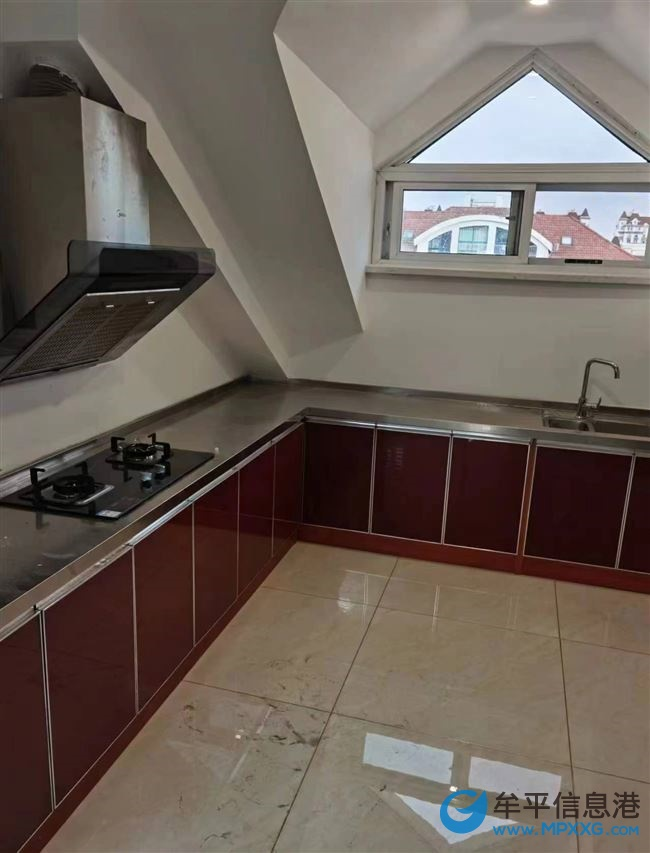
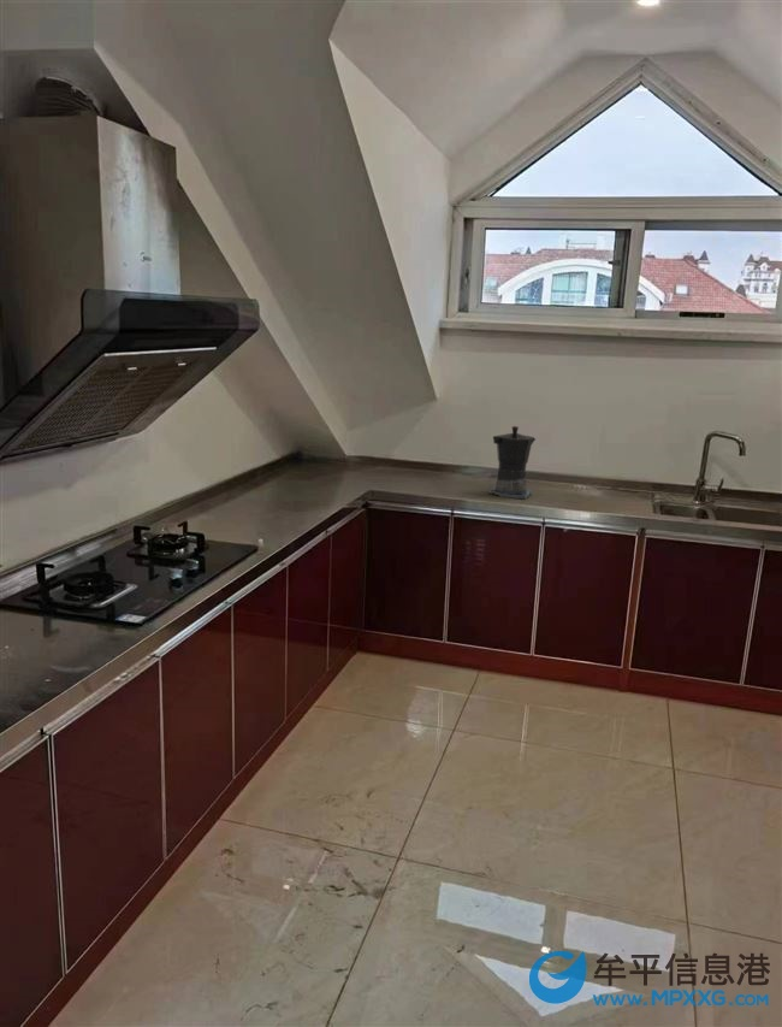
+ coffee maker [490,425,537,501]
